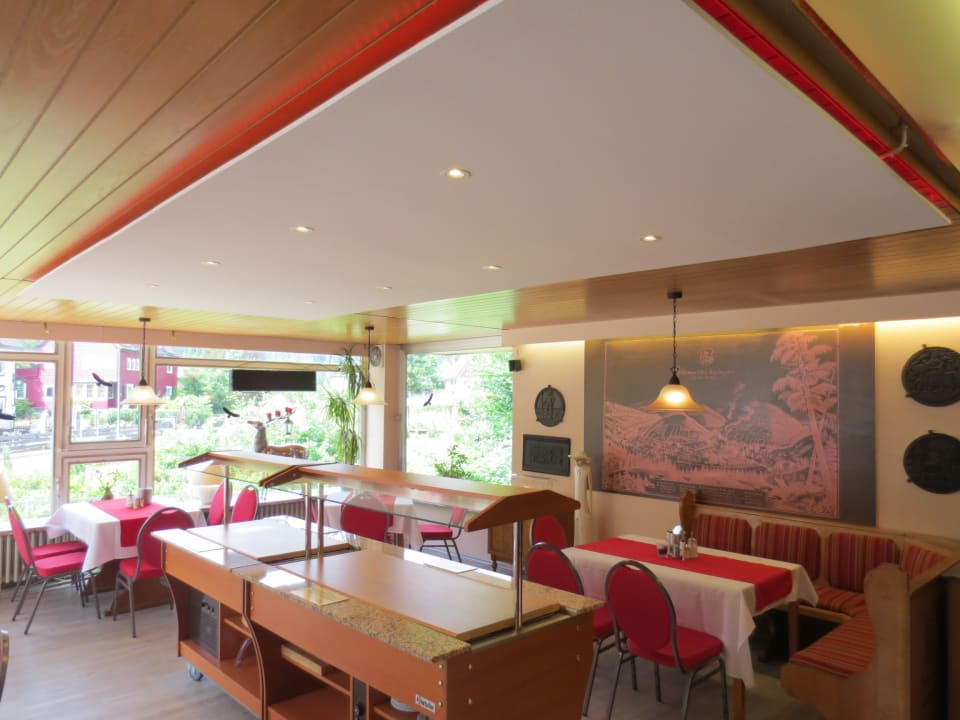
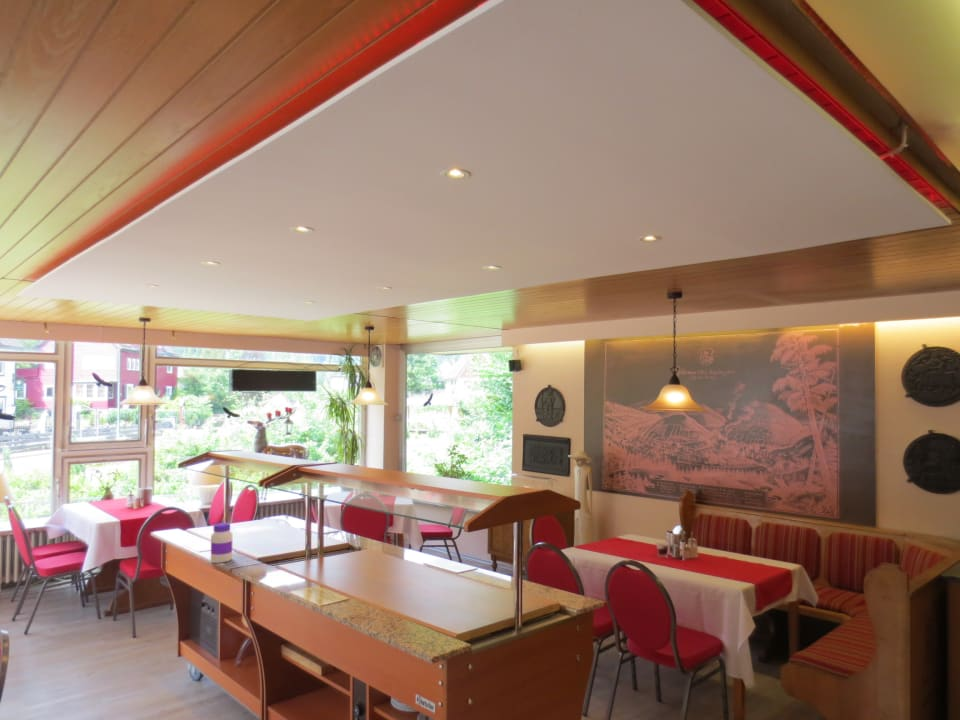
+ jar [210,522,233,564]
